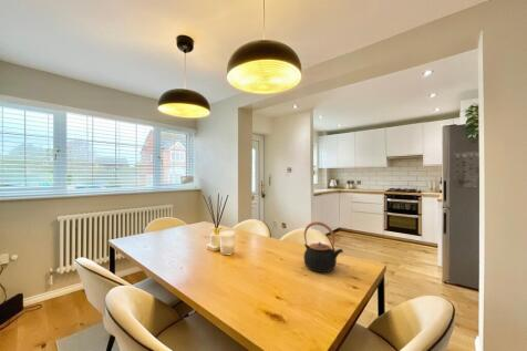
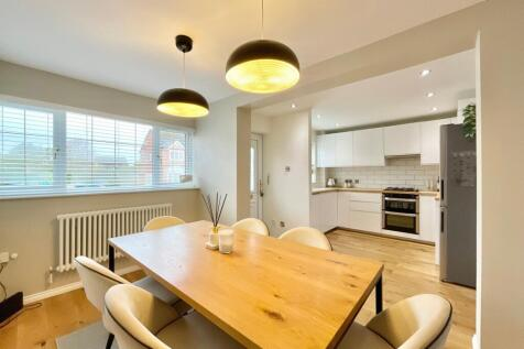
- teapot [302,220,344,273]
